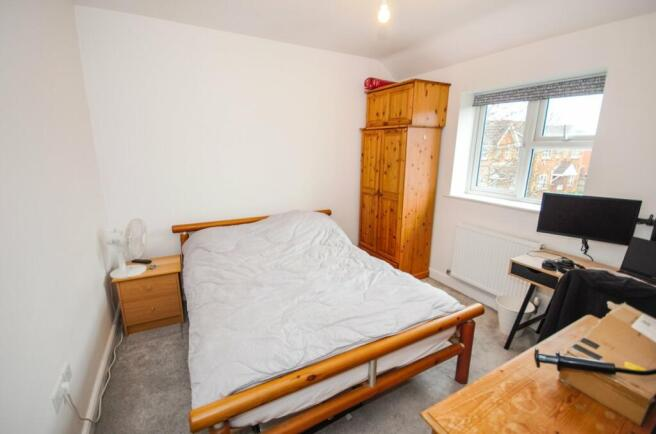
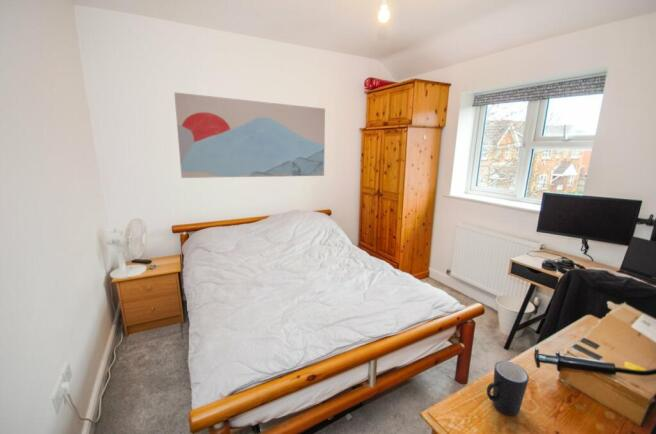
+ mug [486,360,530,416]
+ wall art [173,91,326,179]
